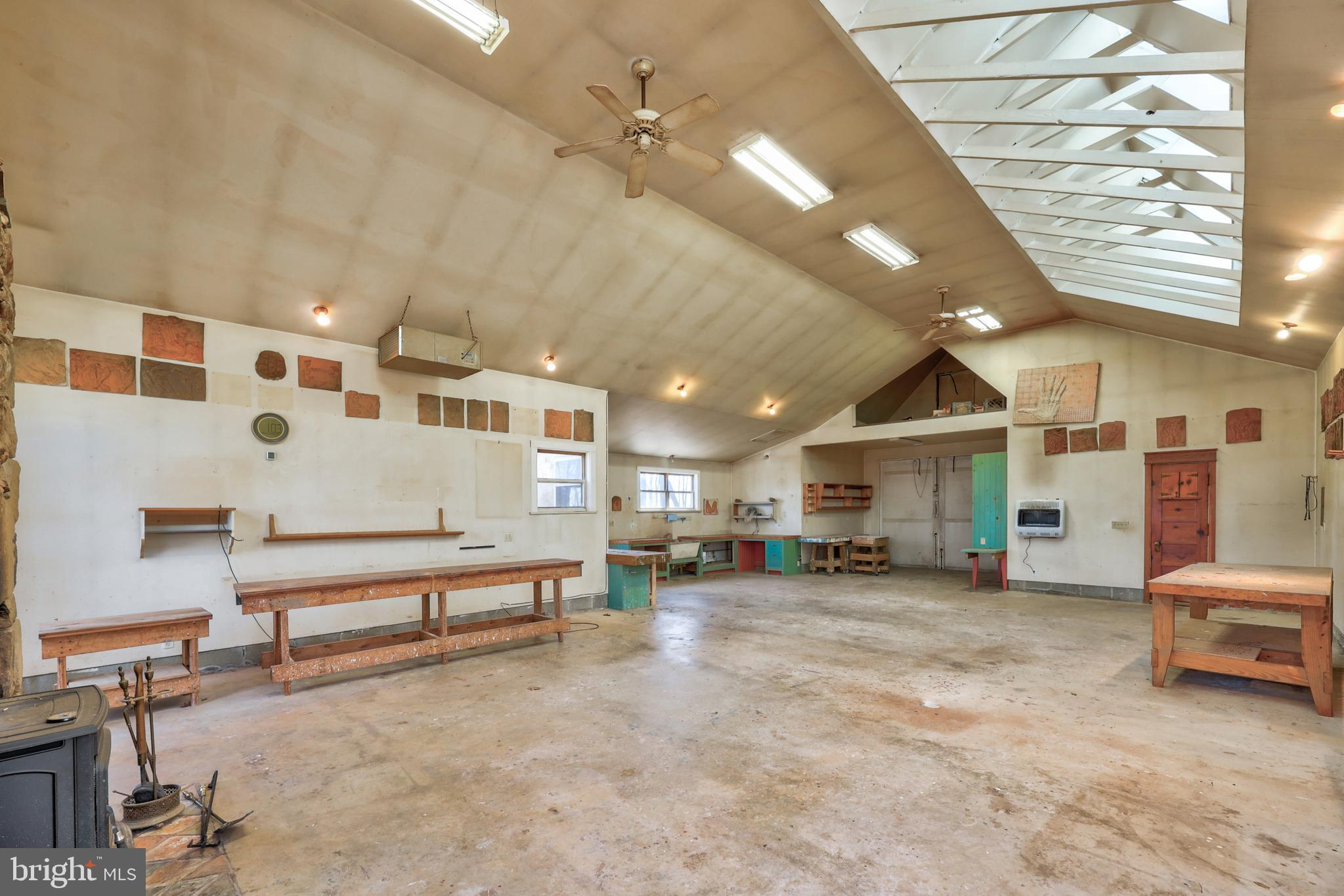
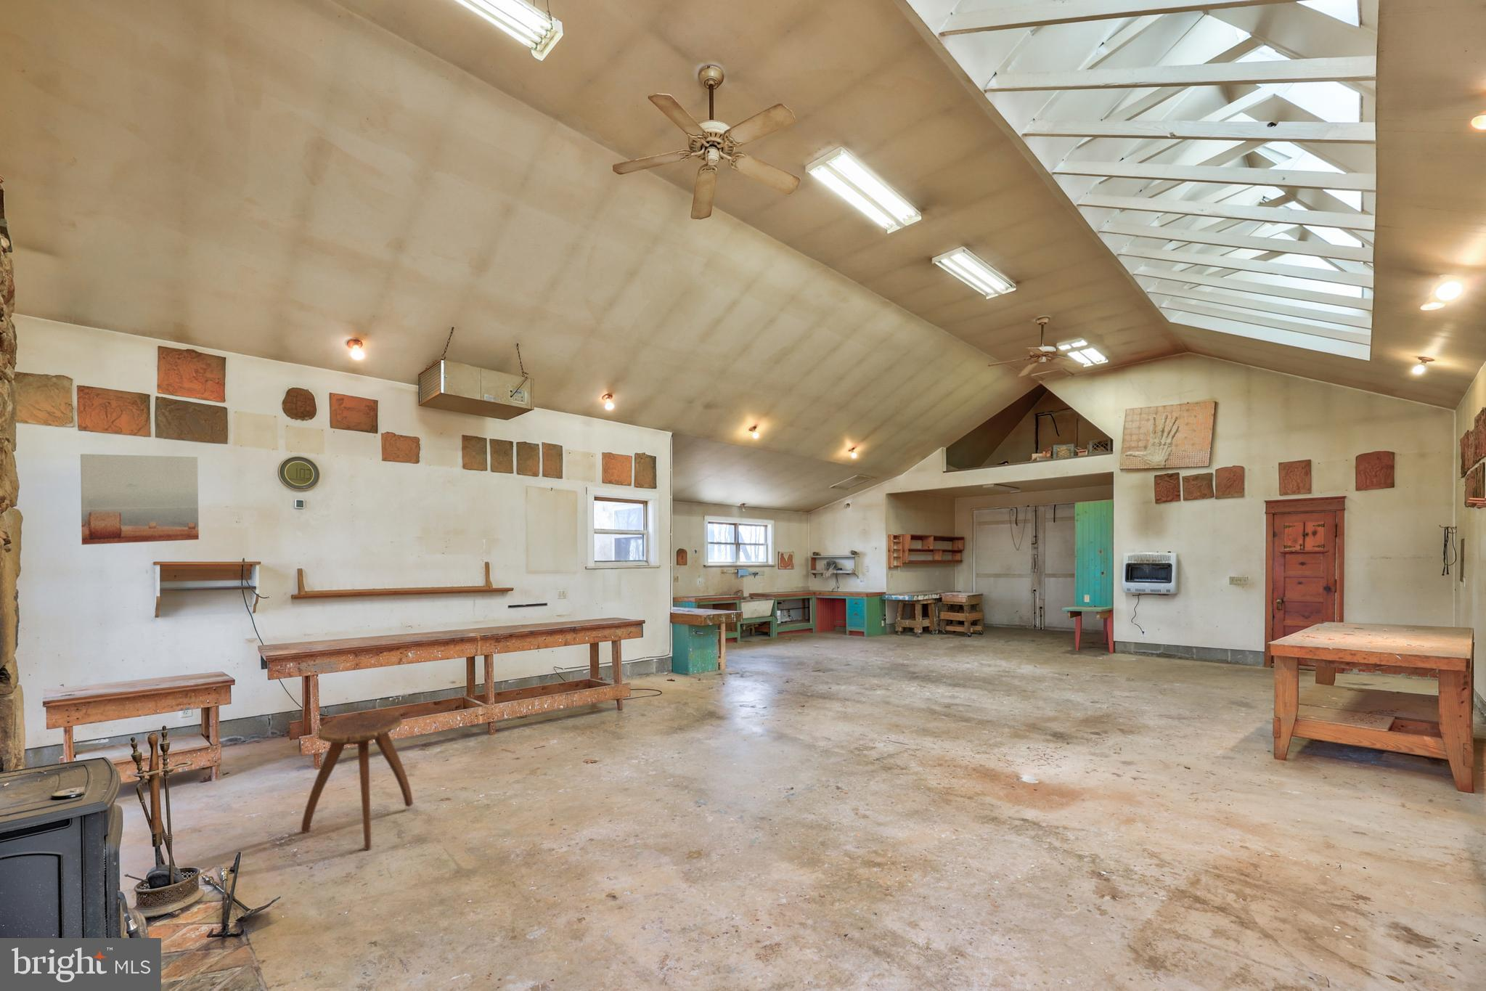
+ stool [300,711,414,852]
+ wall art [80,453,200,545]
